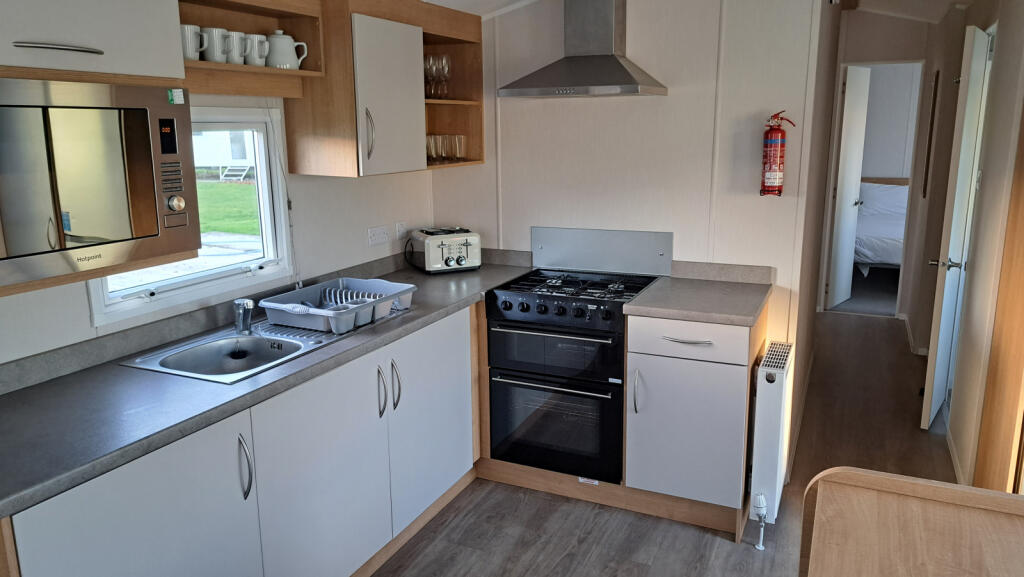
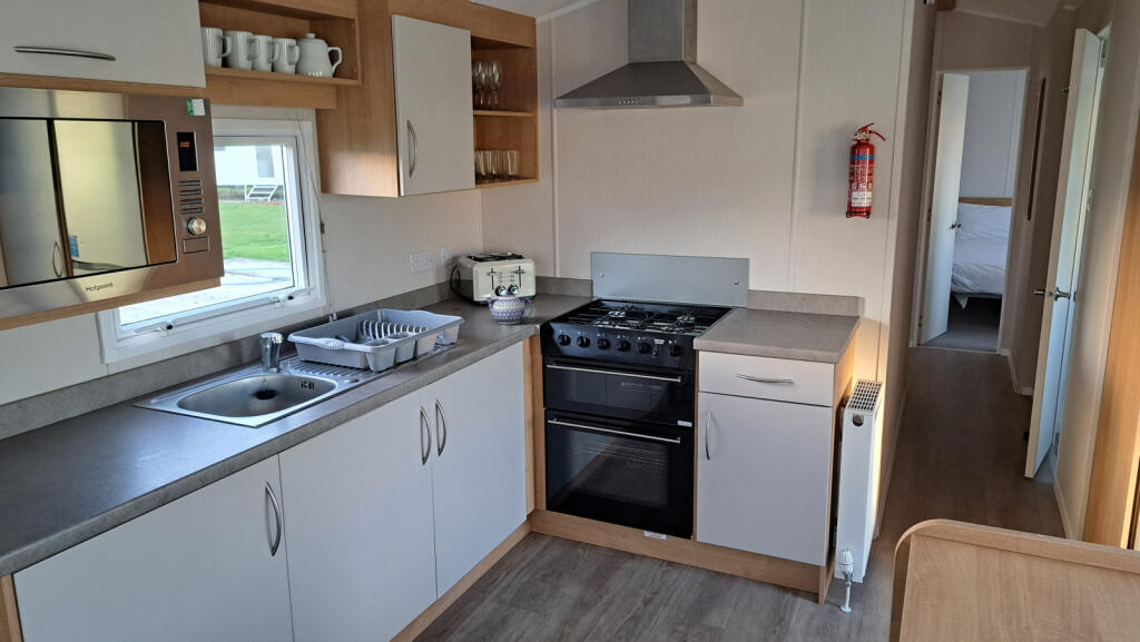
+ teapot [484,290,534,325]
